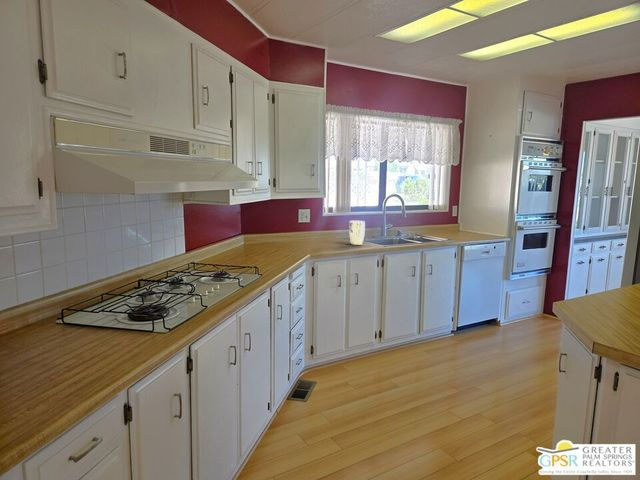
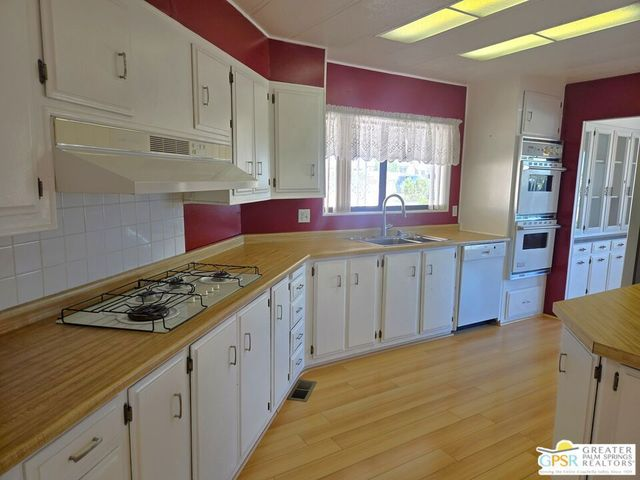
- plant pot [348,220,366,246]
